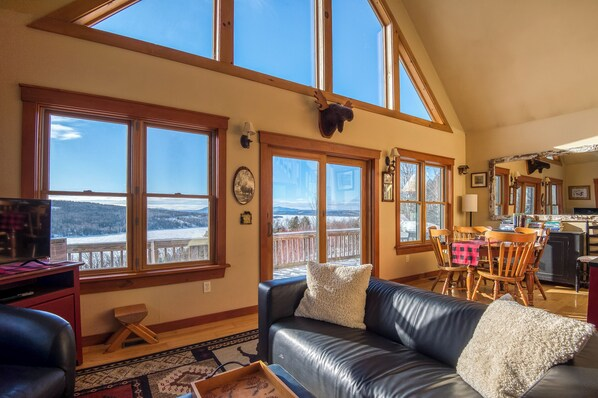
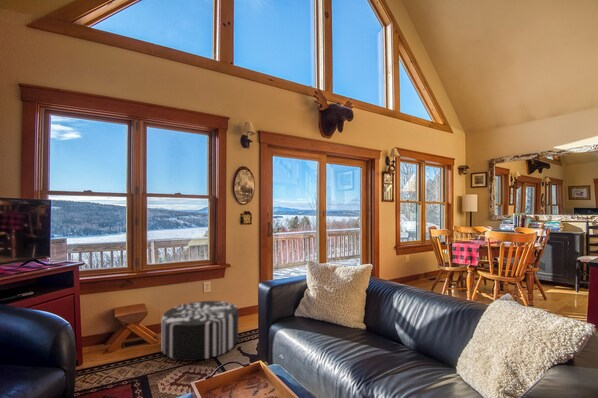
+ pouf [160,300,239,362]
